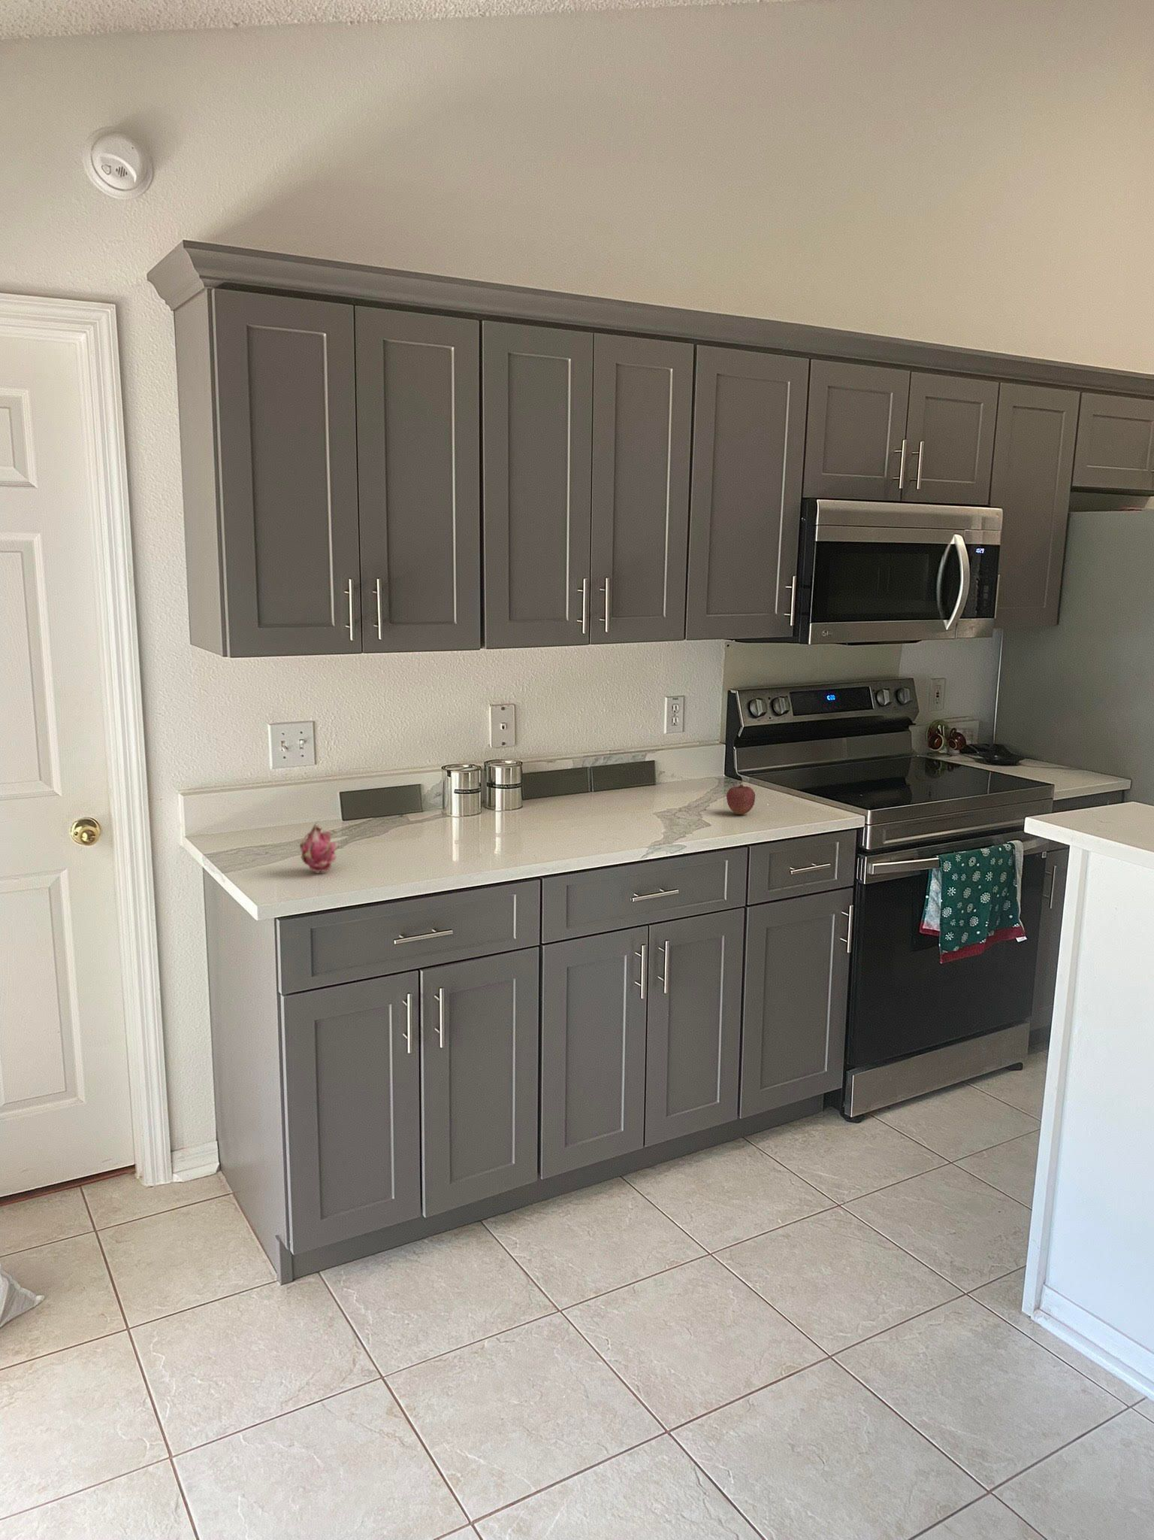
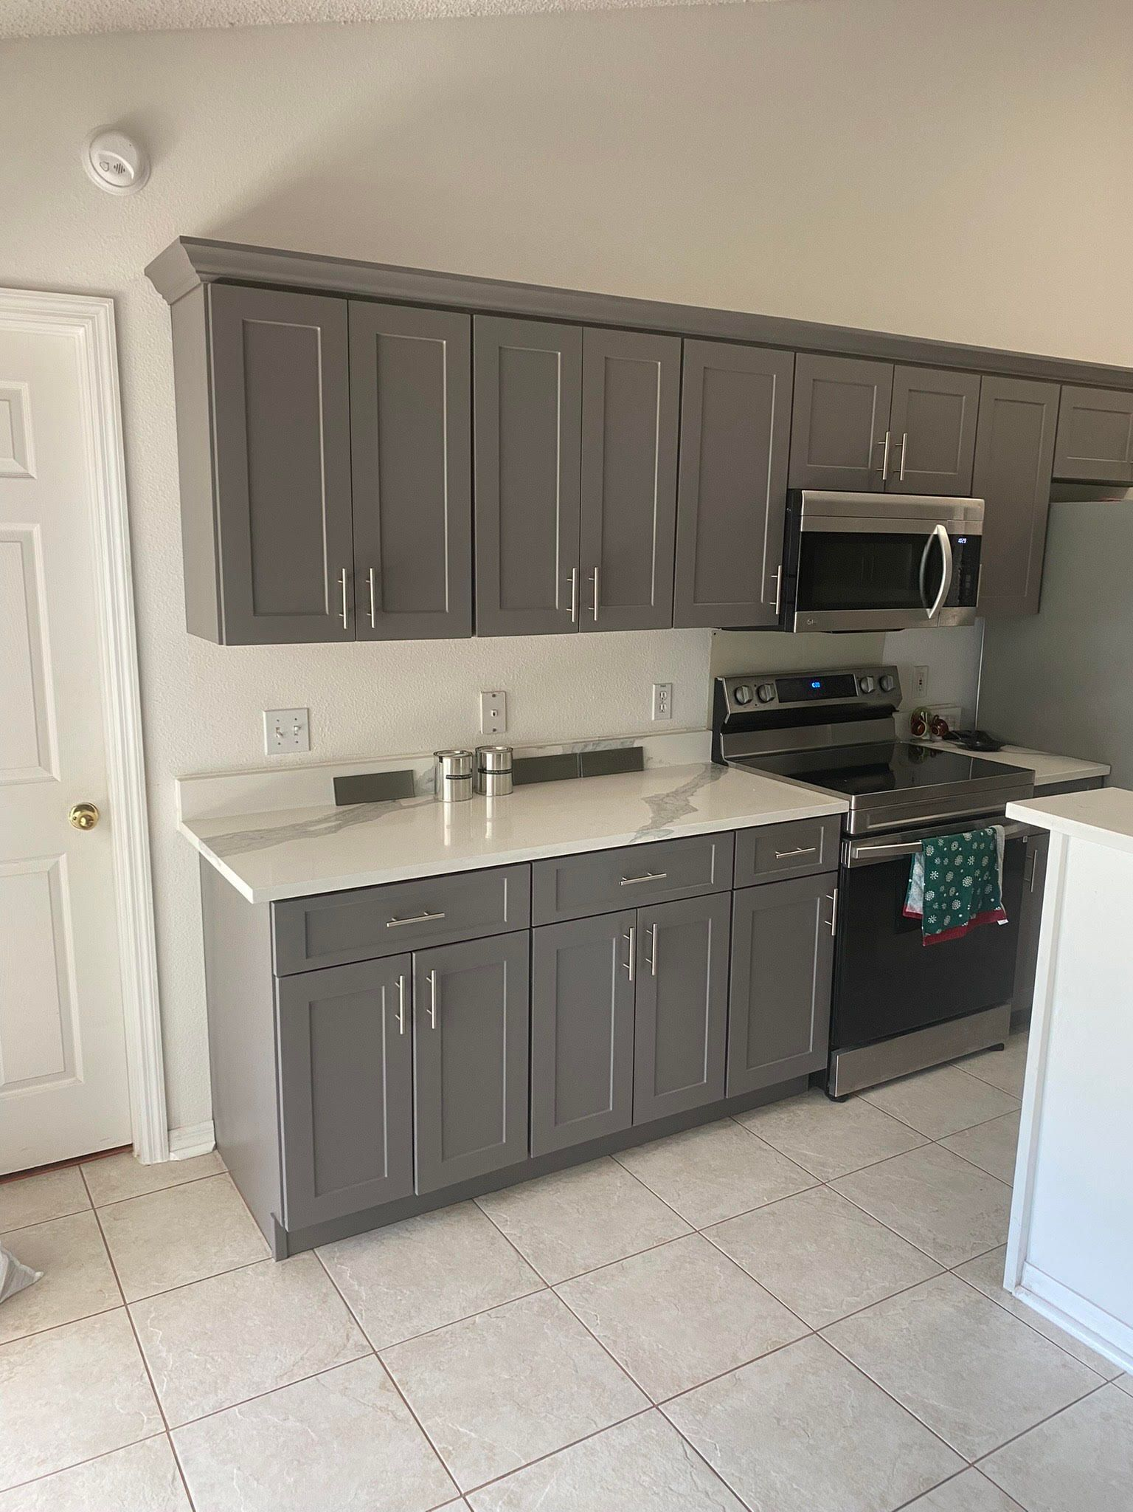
- fruit [726,783,756,815]
- fruit [299,820,341,874]
